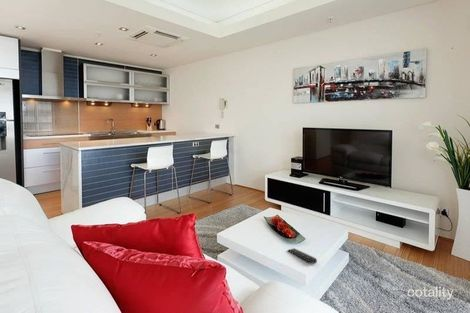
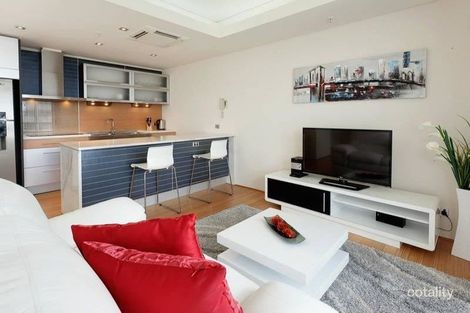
- remote control [286,247,318,265]
